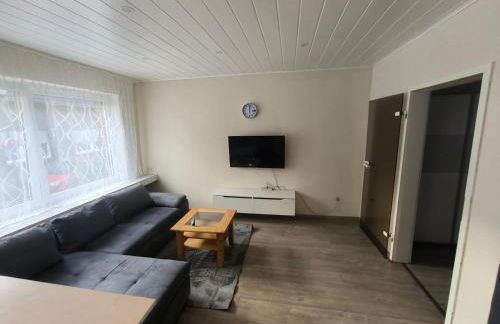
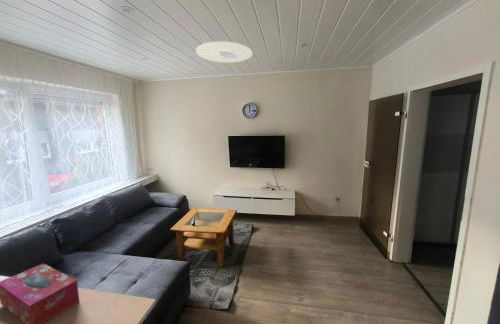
+ ceiling light [195,40,254,64]
+ tissue box [0,262,80,324]
